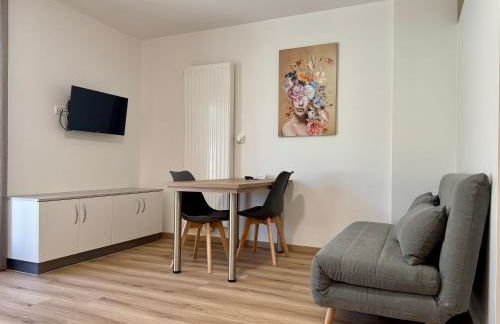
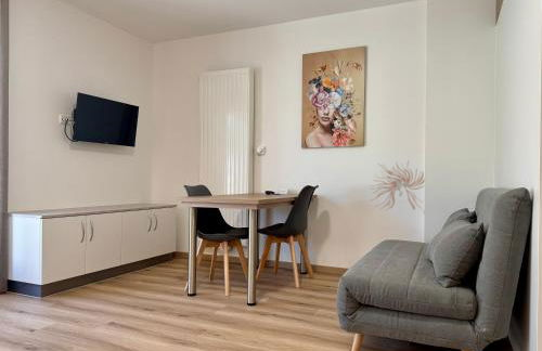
+ wall sculpture [370,160,426,214]
